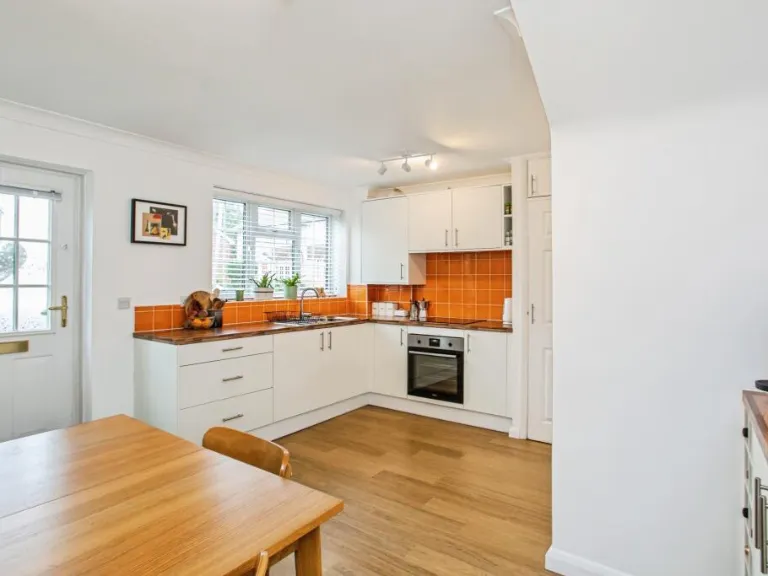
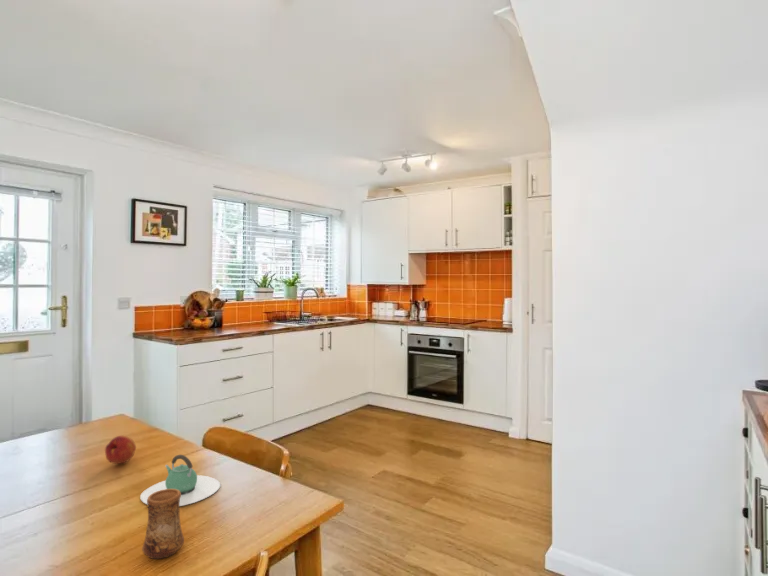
+ fruit [104,434,137,465]
+ teapot [139,454,221,507]
+ cup [141,489,185,560]
